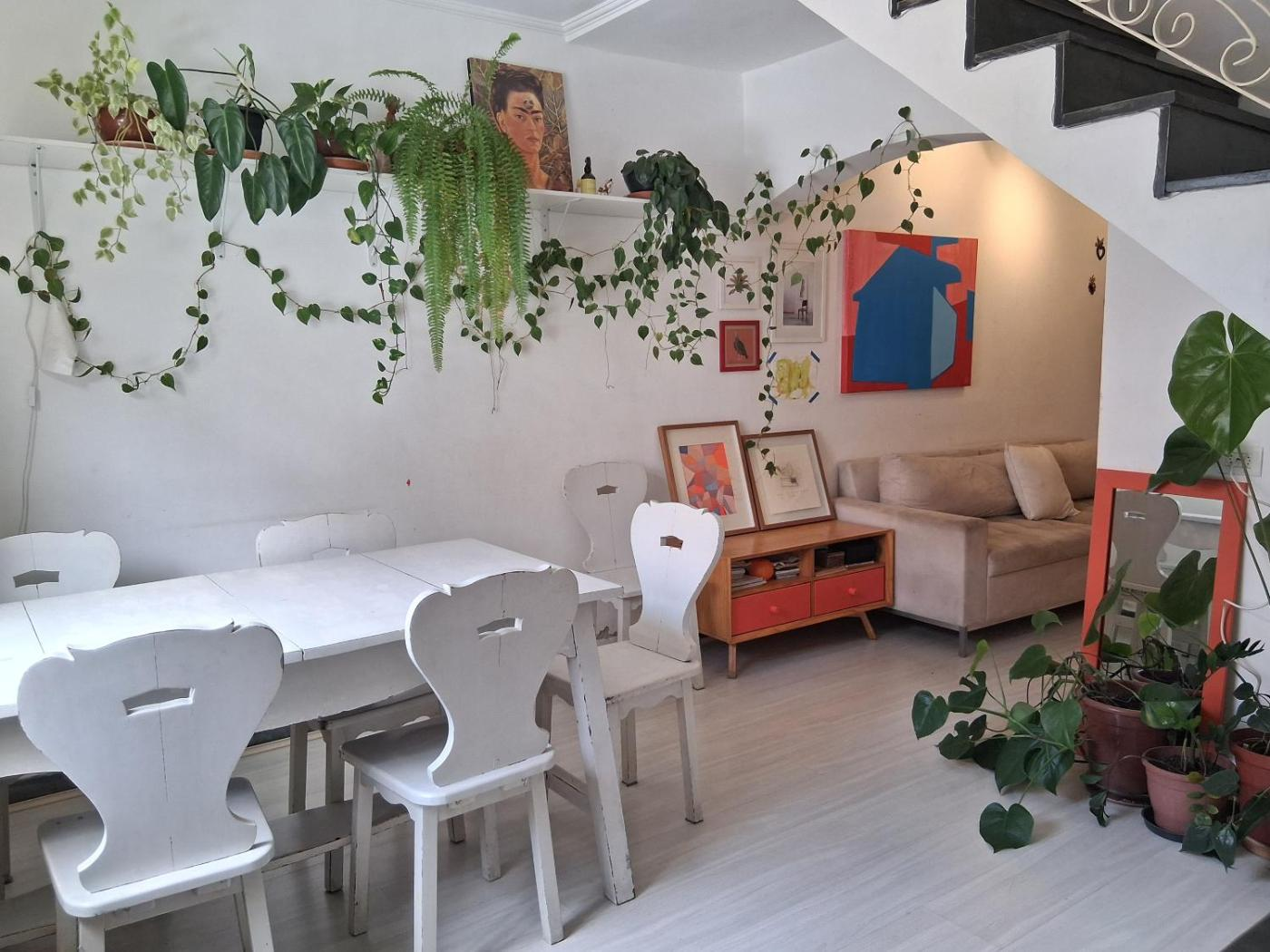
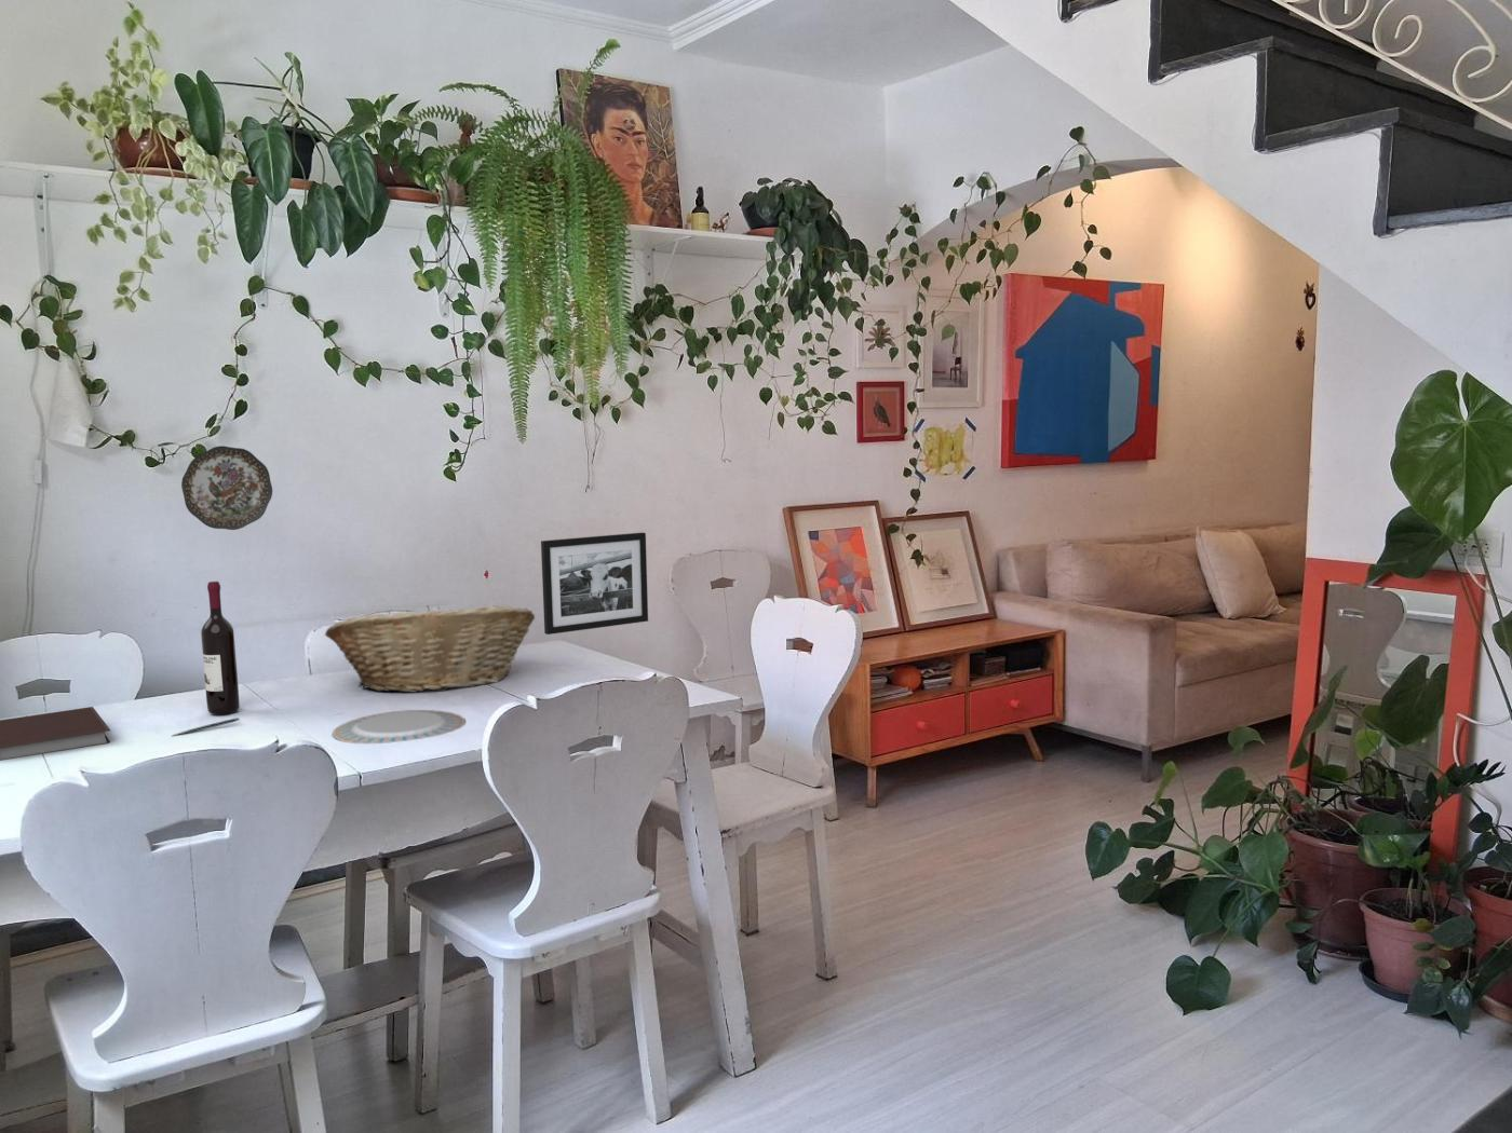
+ notebook [0,706,111,762]
+ fruit basket [324,605,536,694]
+ chinaware [331,709,467,745]
+ picture frame [541,532,649,636]
+ pen [170,716,239,737]
+ decorative plate [180,445,274,531]
+ wine bottle [200,581,240,716]
